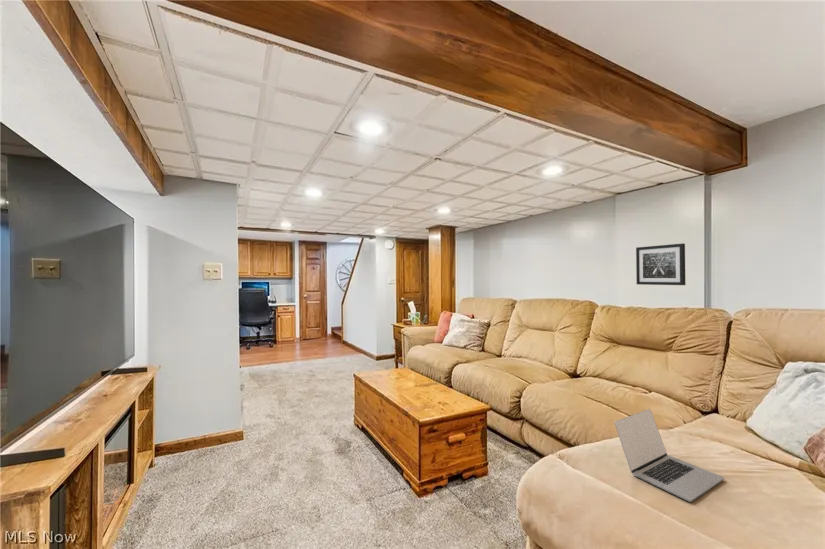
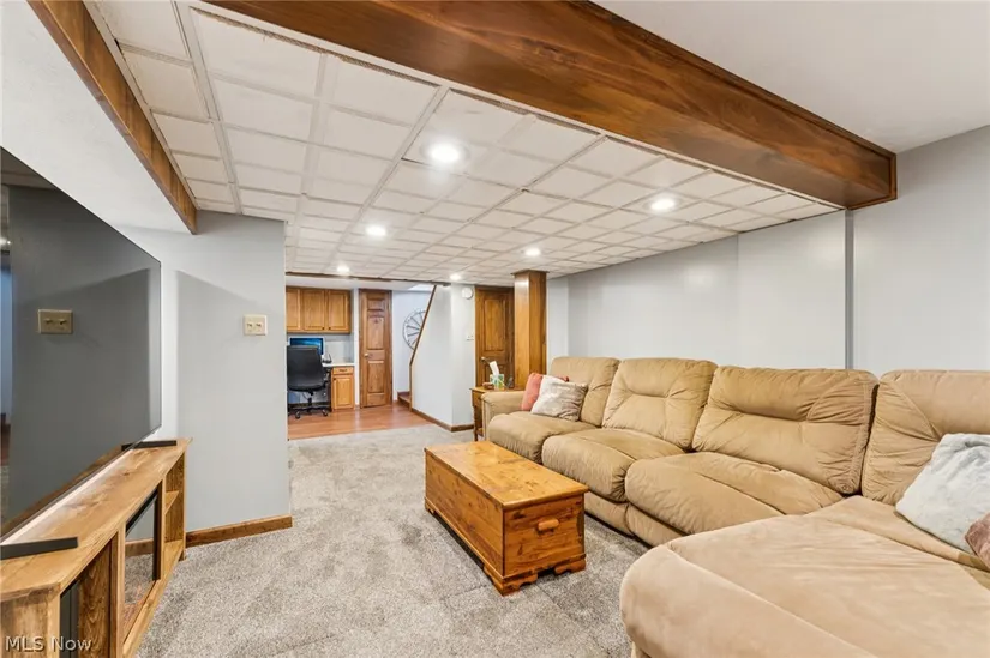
- wall art [635,242,686,286]
- laptop [613,408,725,503]
